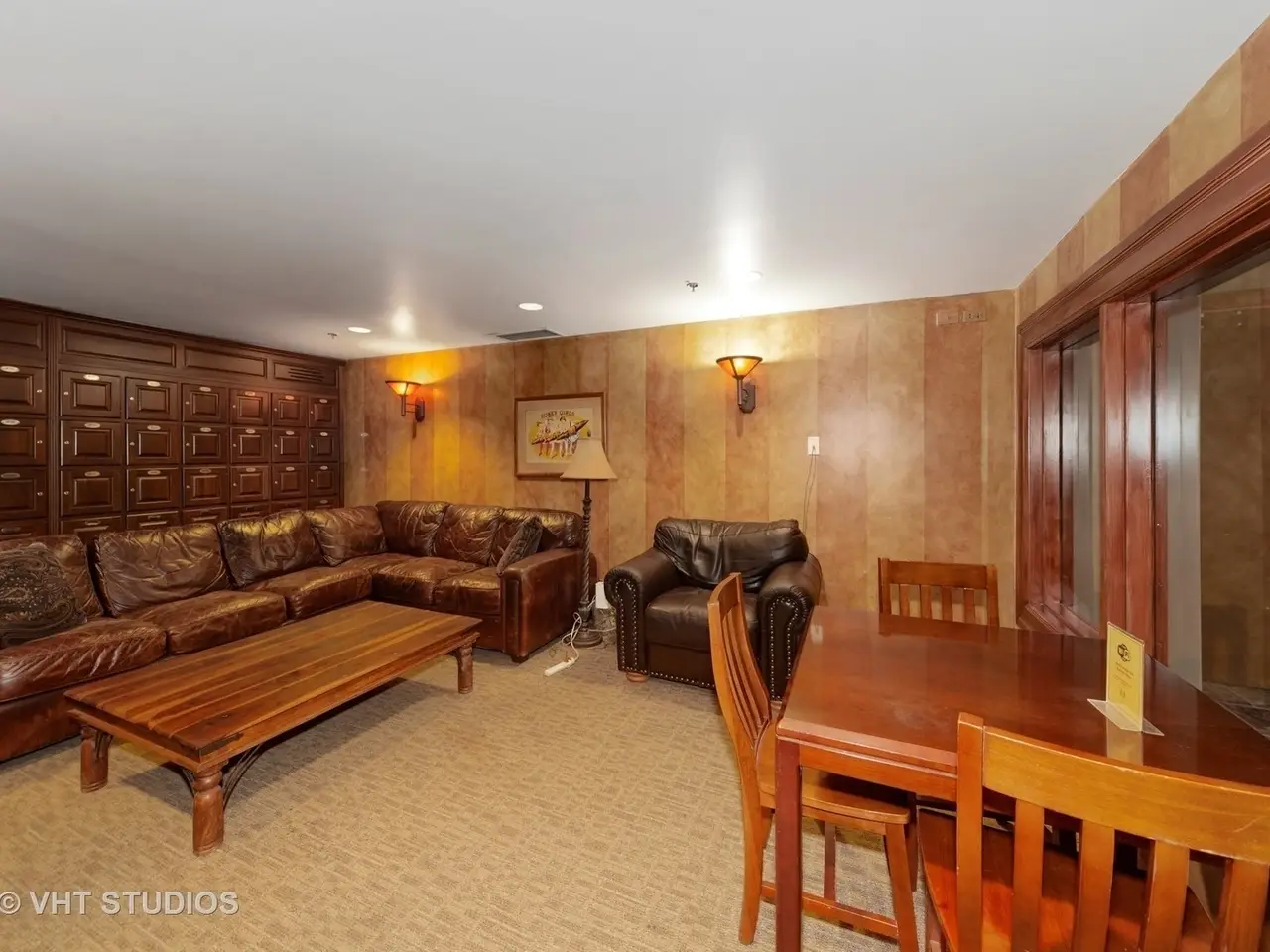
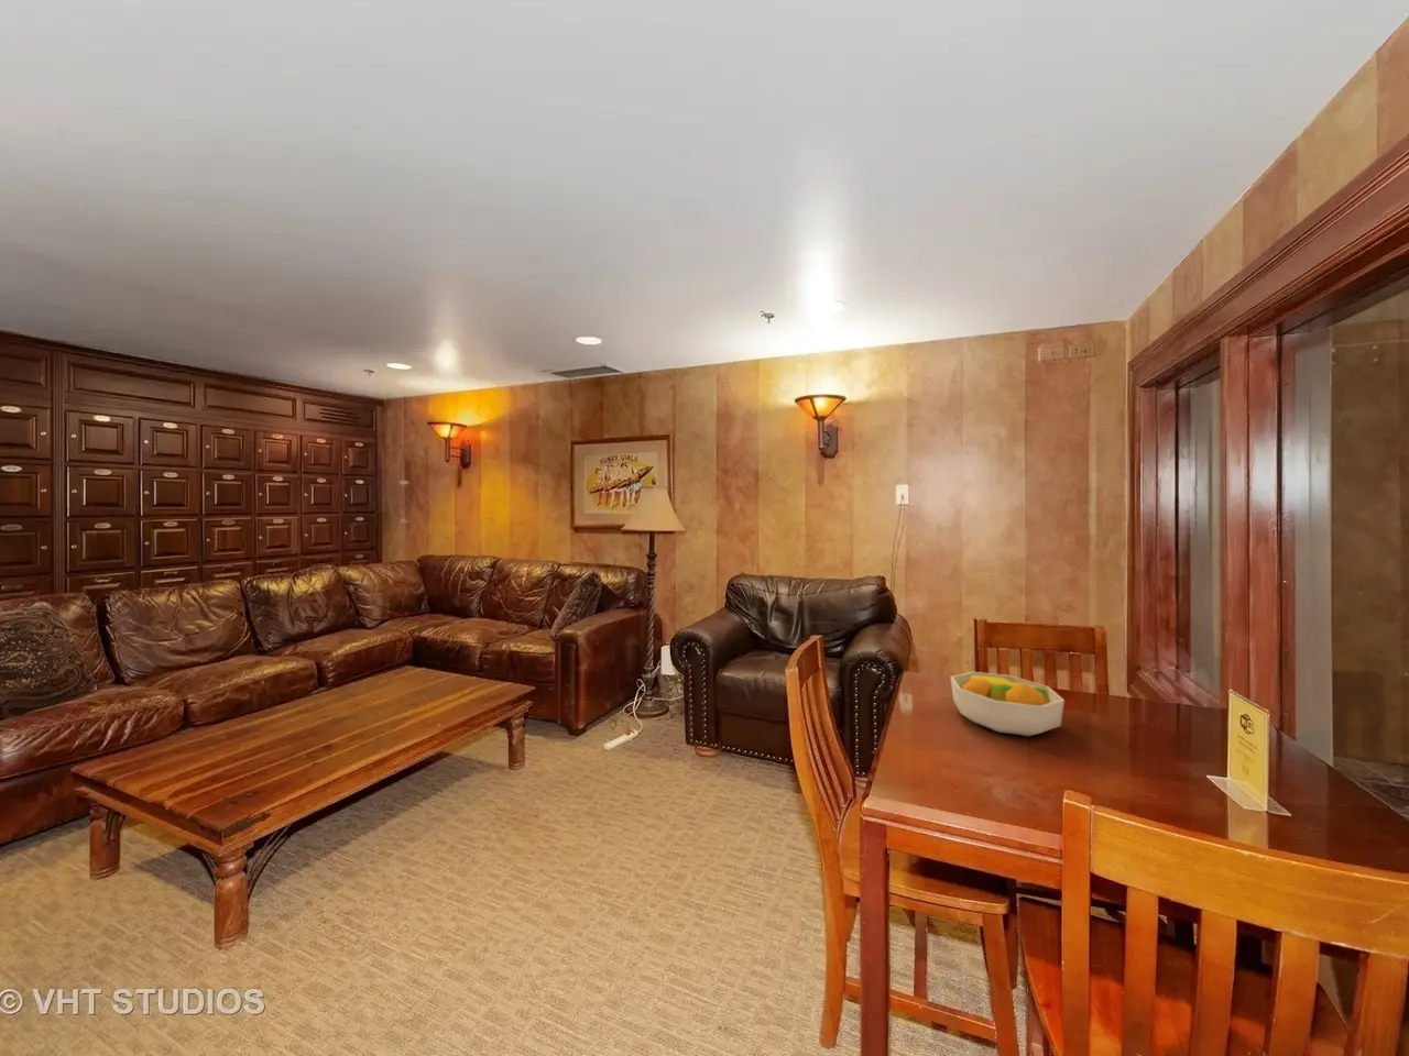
+ fruit bowl [949,671,1065,737]
